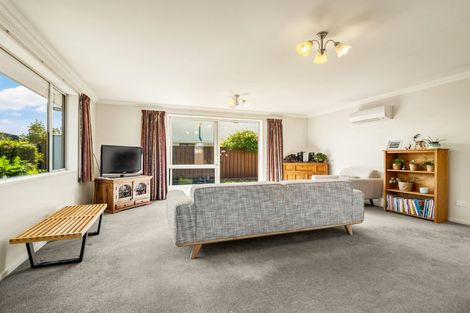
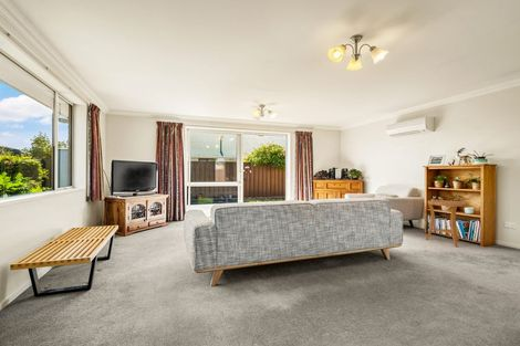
+ side table [425,199,469,248]
